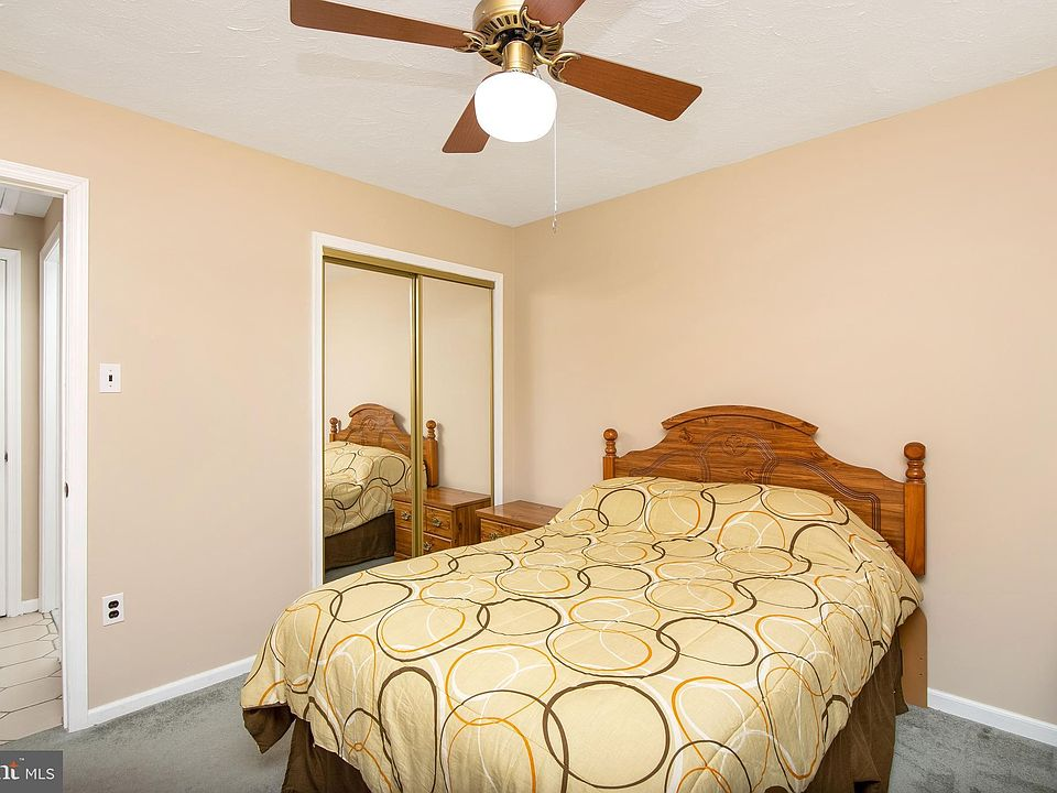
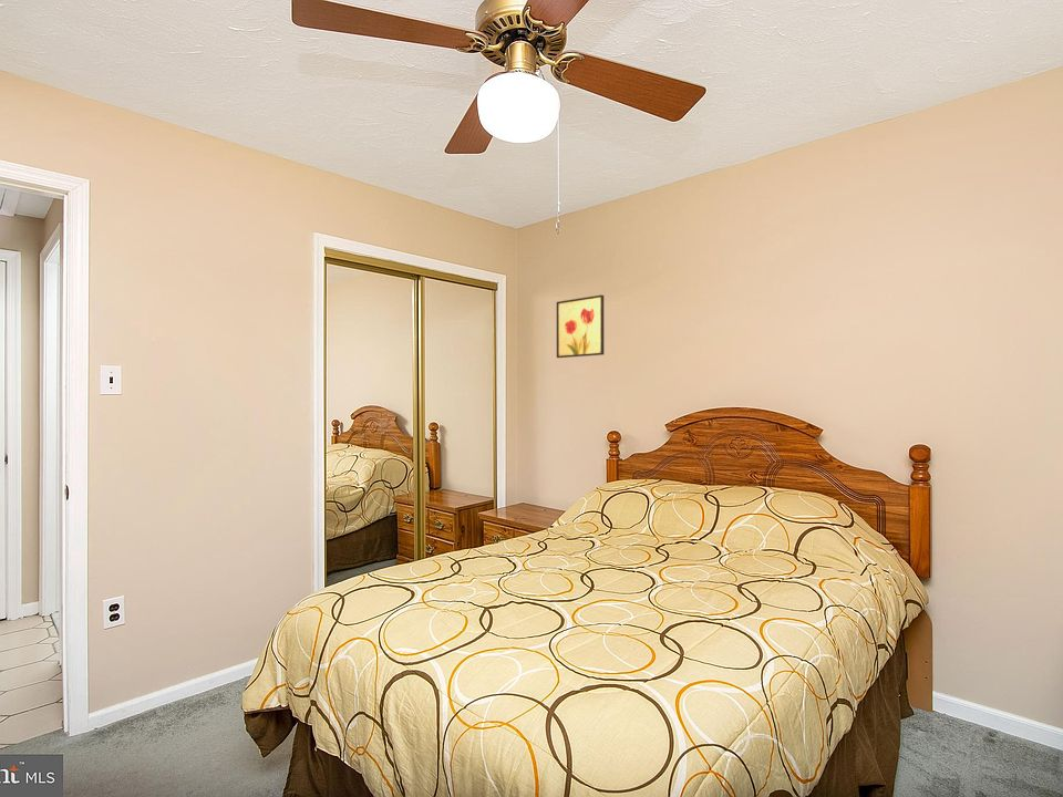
+ wall art [556,294,605,359]
